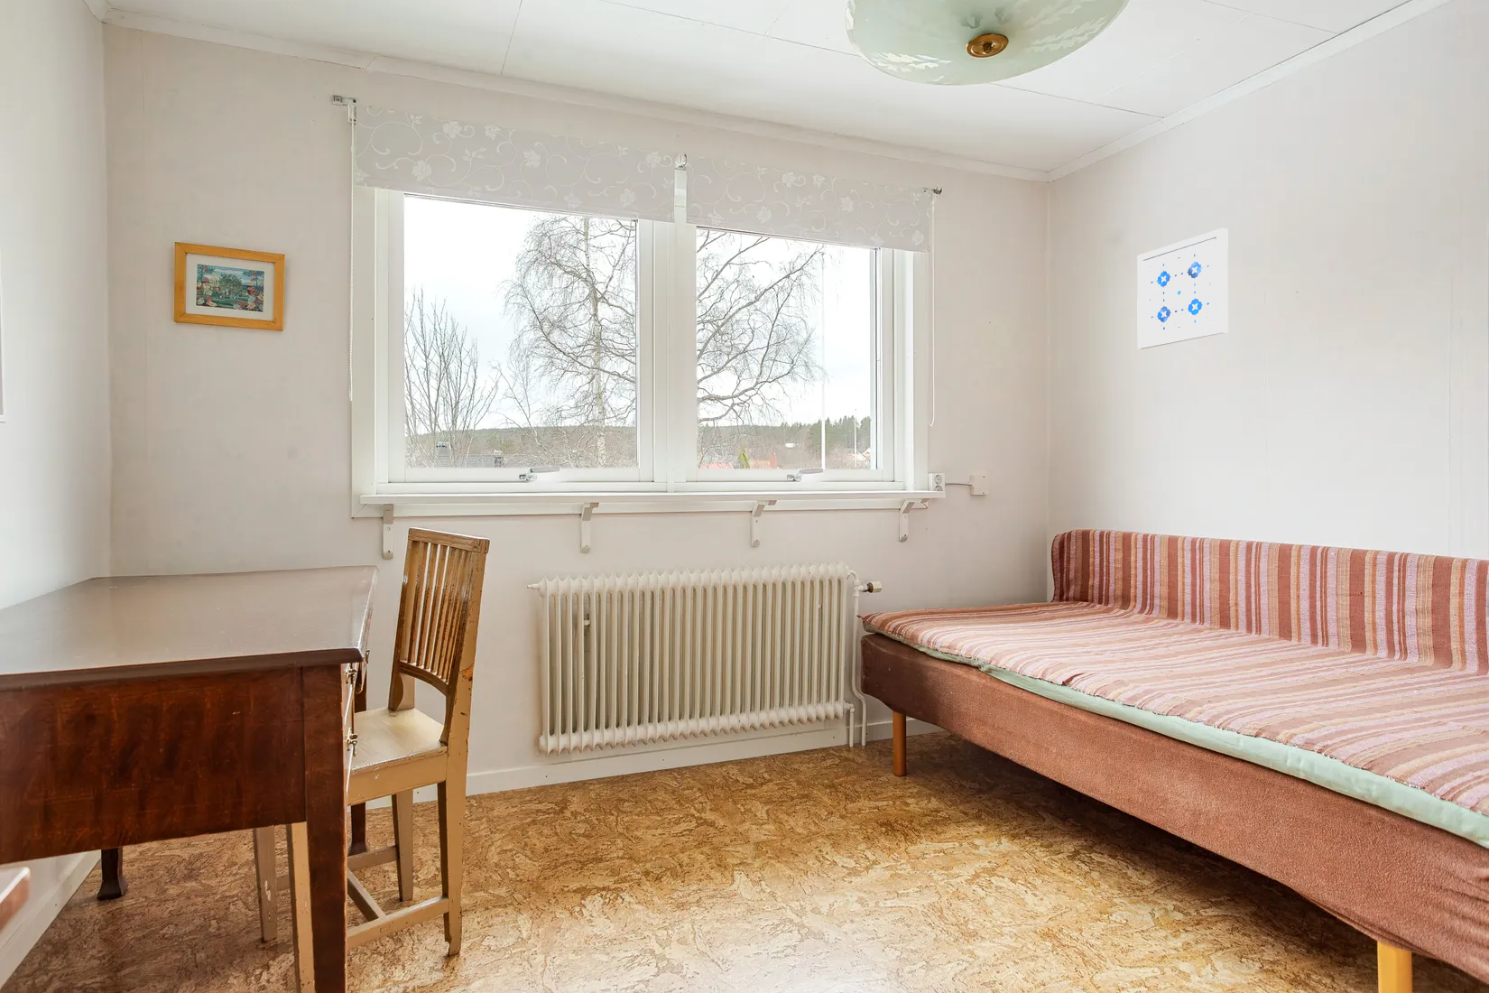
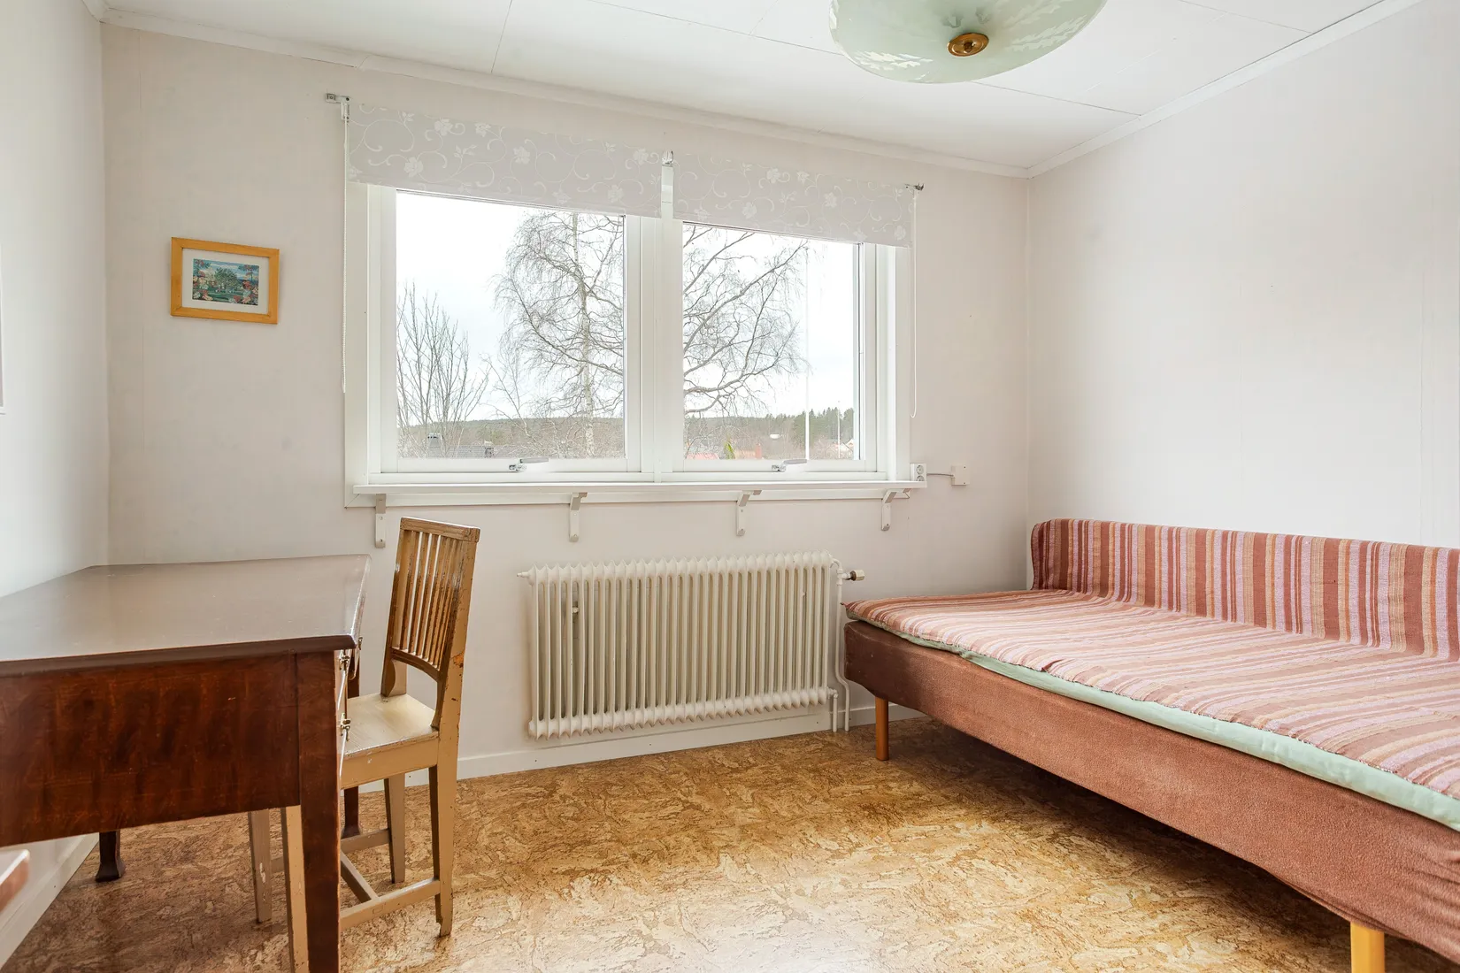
- wall art [1137,227,1229,350]
